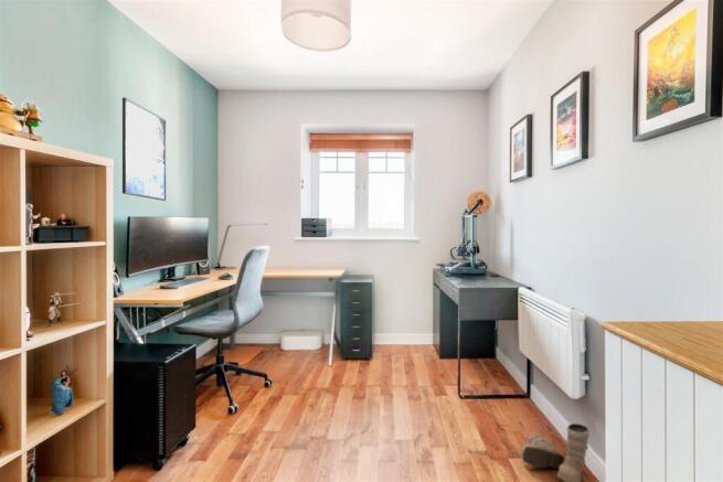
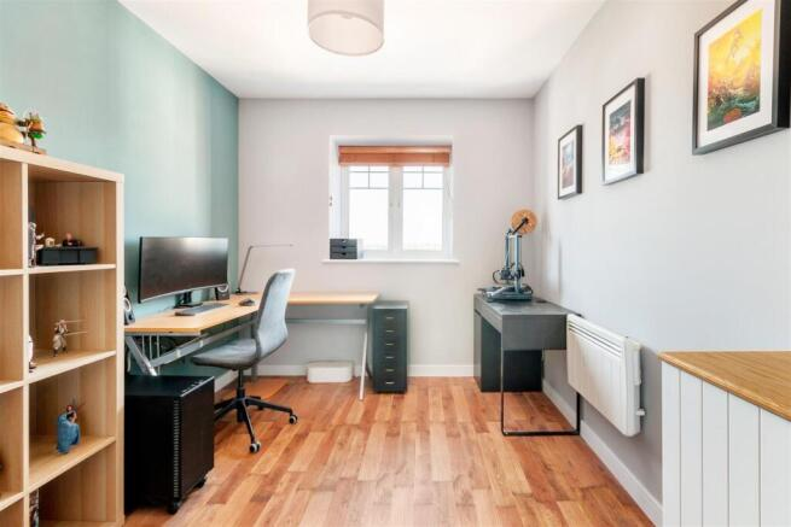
- boots [519,422,591,482]
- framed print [121,96,168,202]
